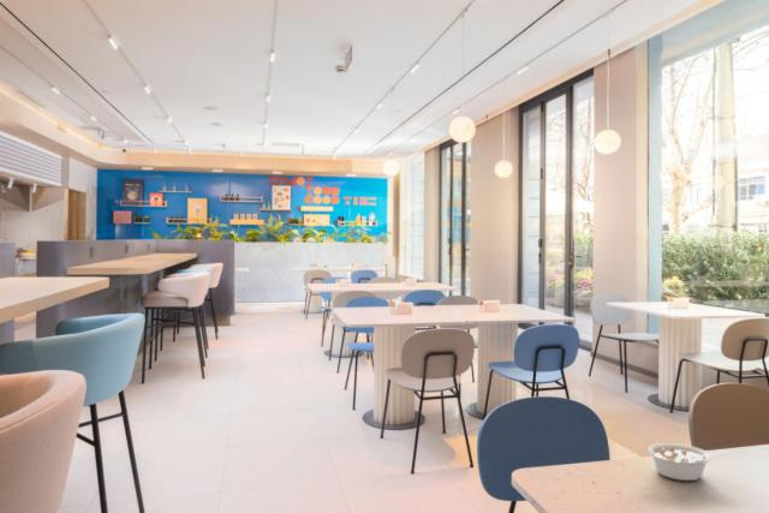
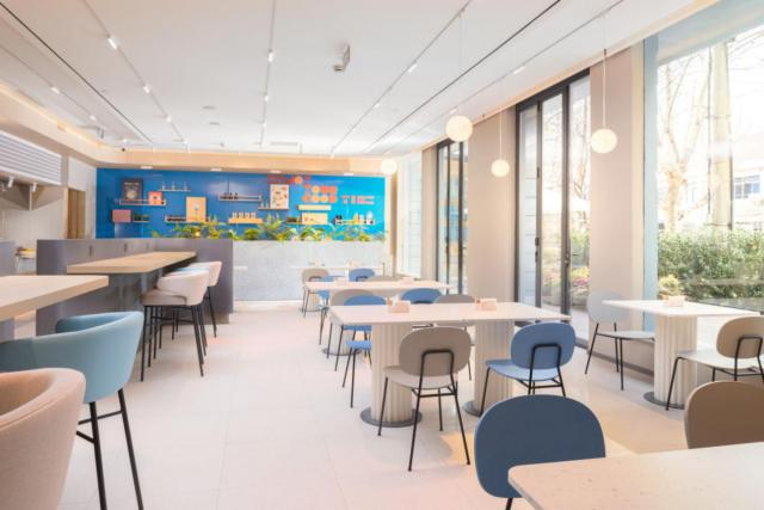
- legume [646,442,726,482]
